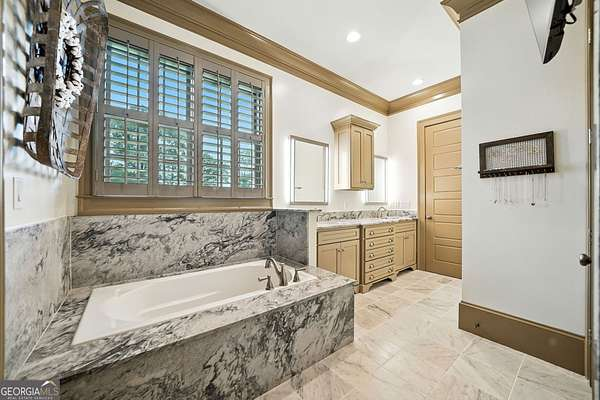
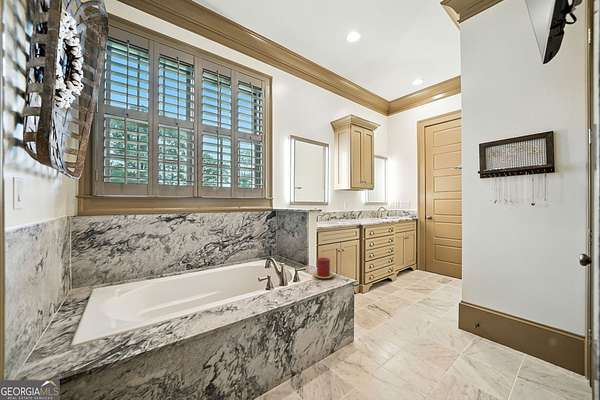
+ candle [312,257,335,280]
